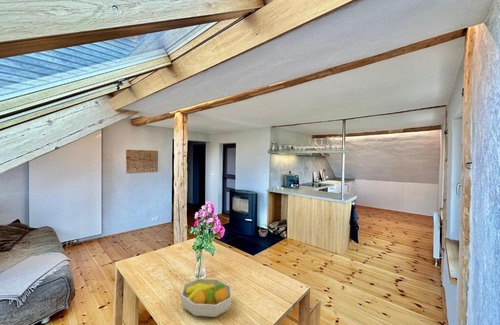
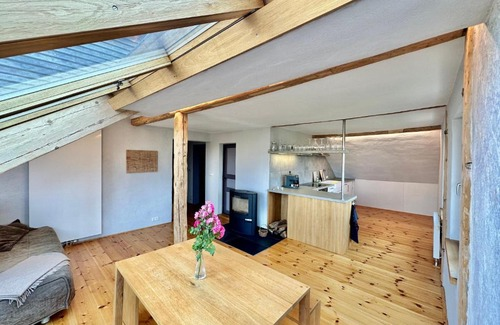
- fruit bowl [180,277,233,318]
